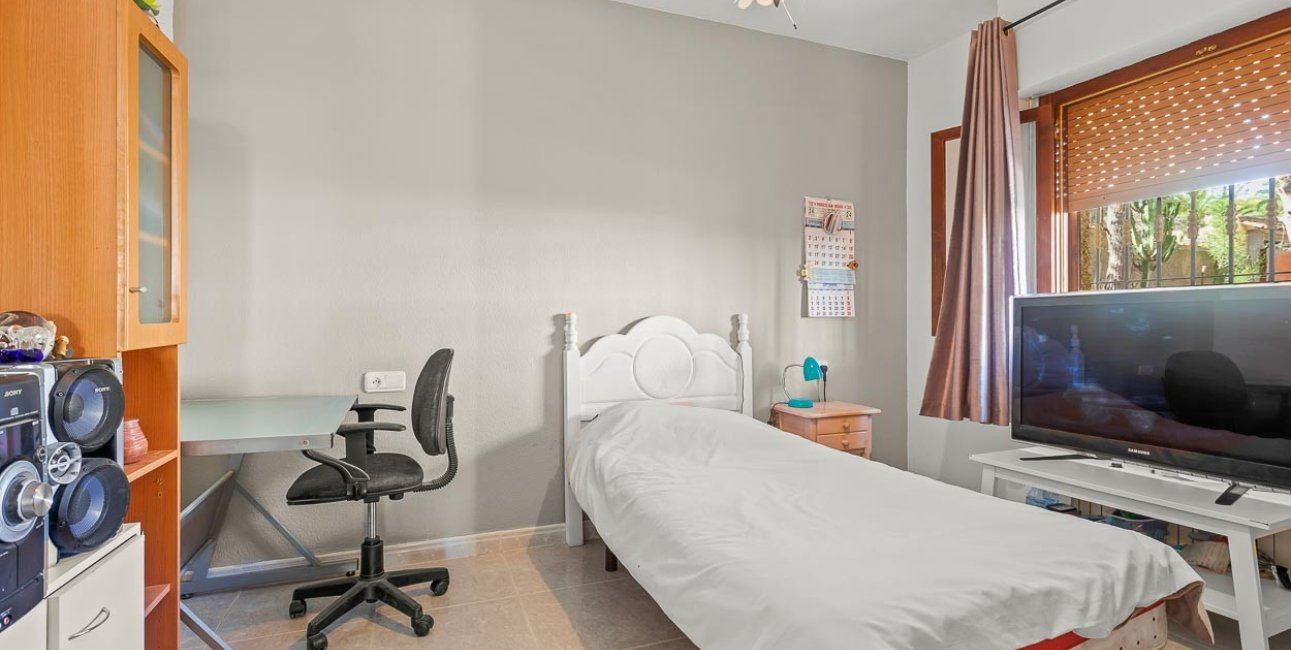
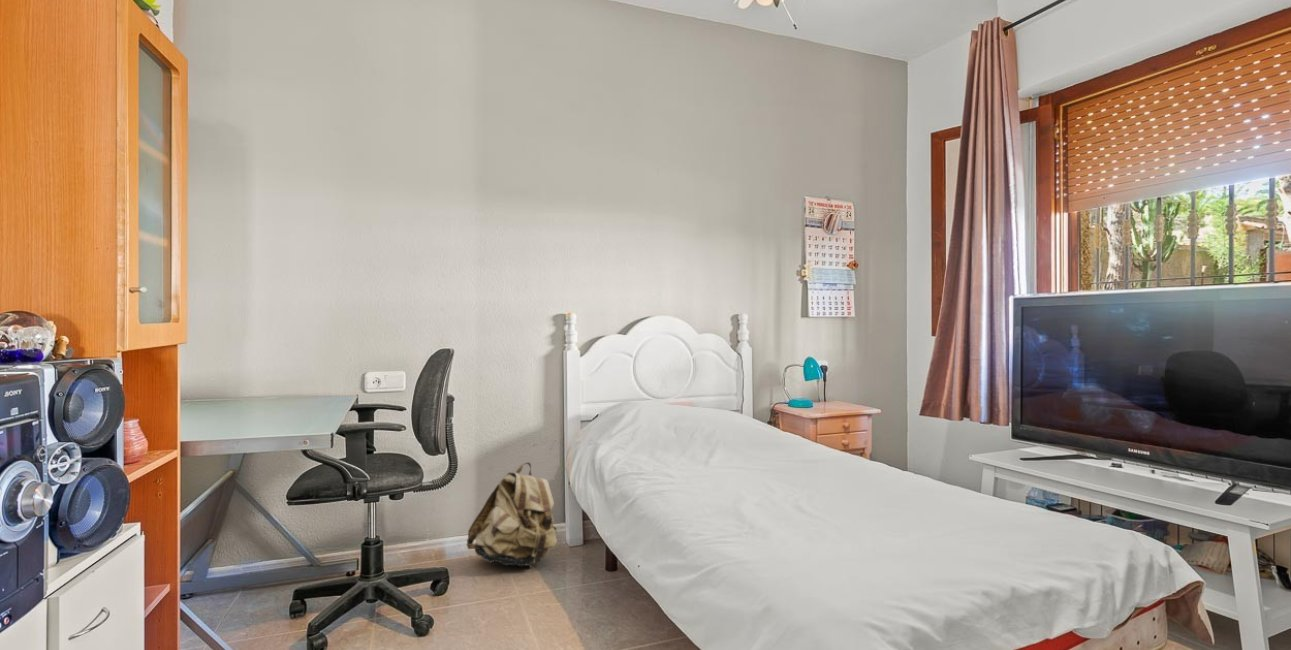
+ backpack [466,461,558,570]
